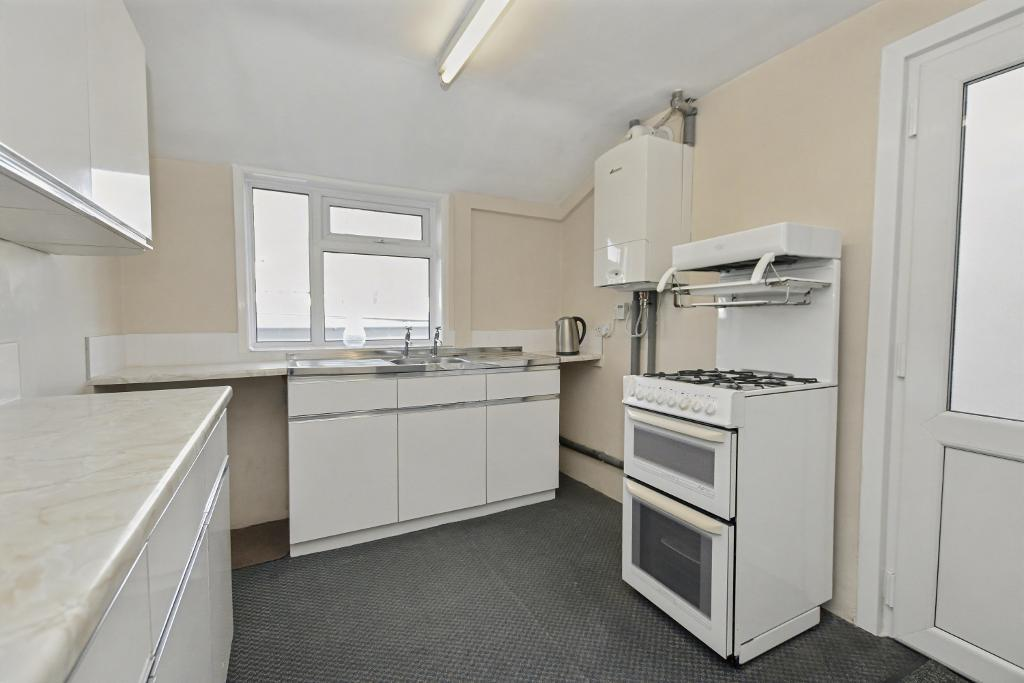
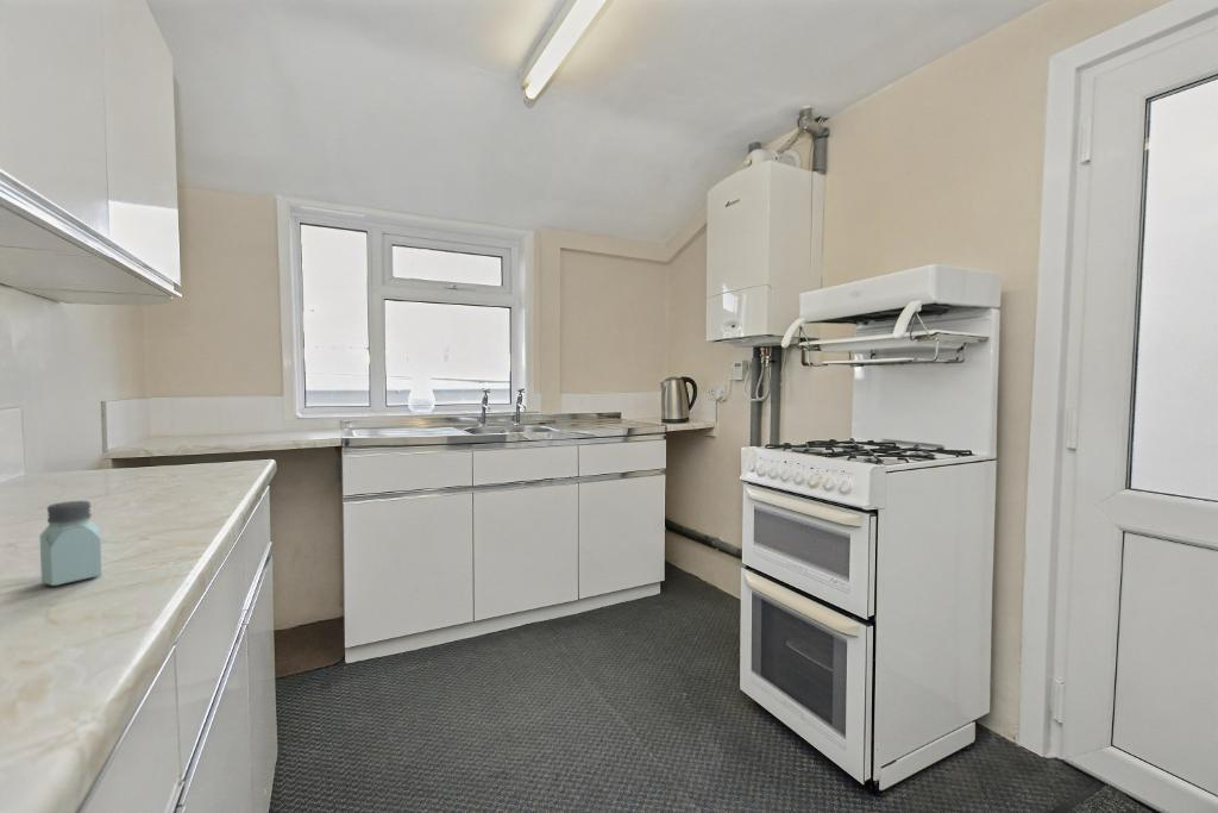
+ saltshaker [39,500,102,587]
